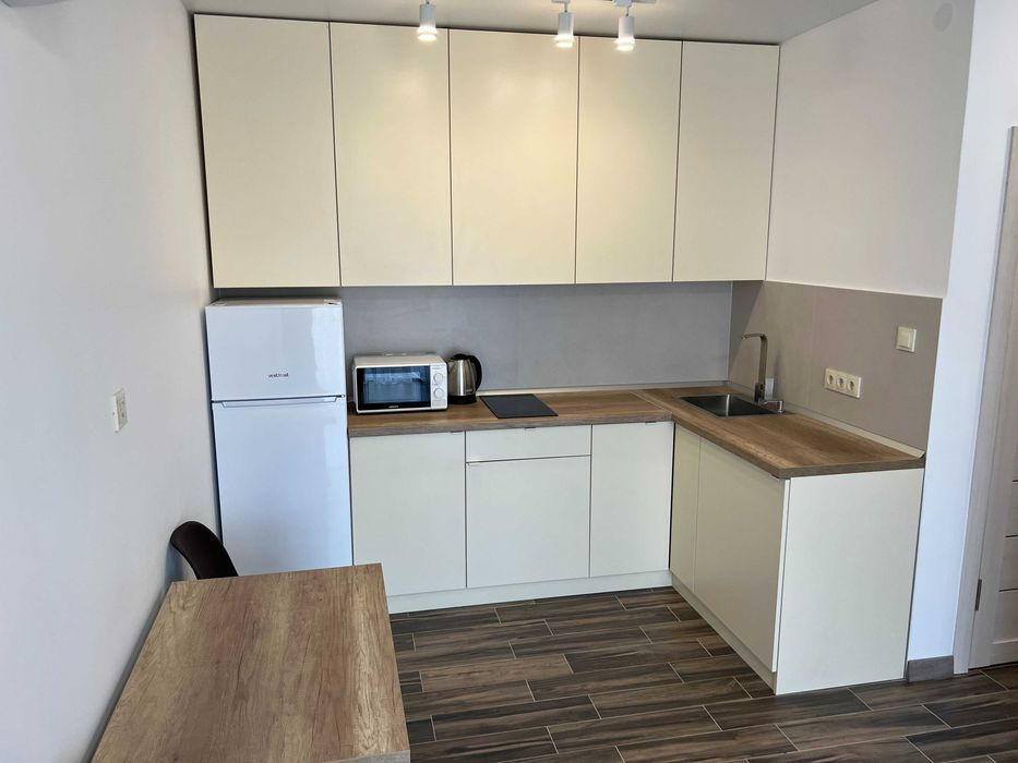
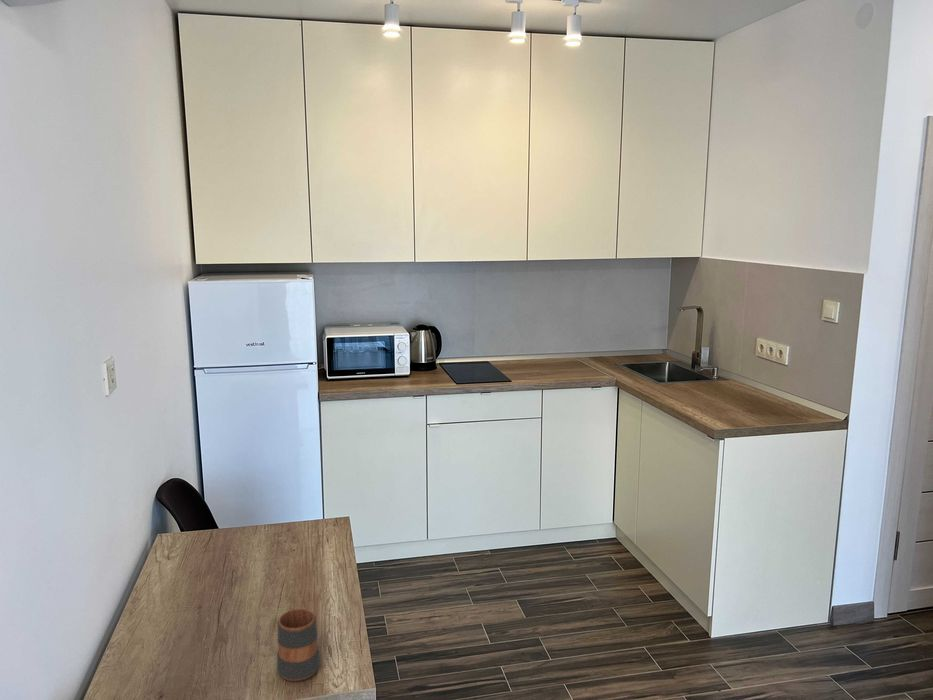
+ mug [276,608,321,682]
